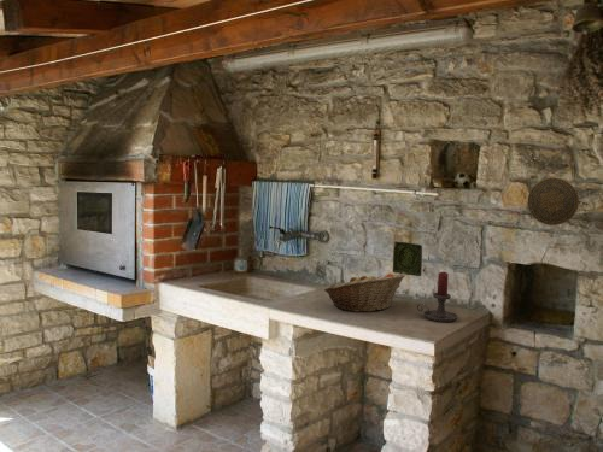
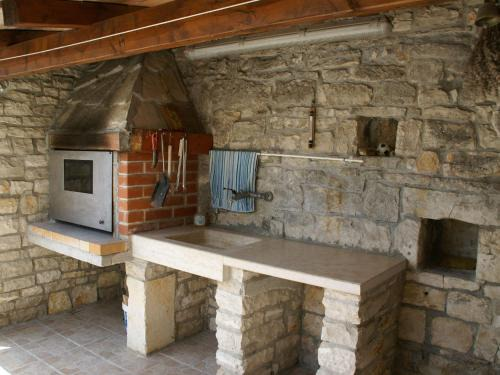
- decorative plate [527,176,580,227]
- ceramic tile [392,240,423,277]
- candle holder [416,271,459,323]
- fruit basket [323,272,406,313]
